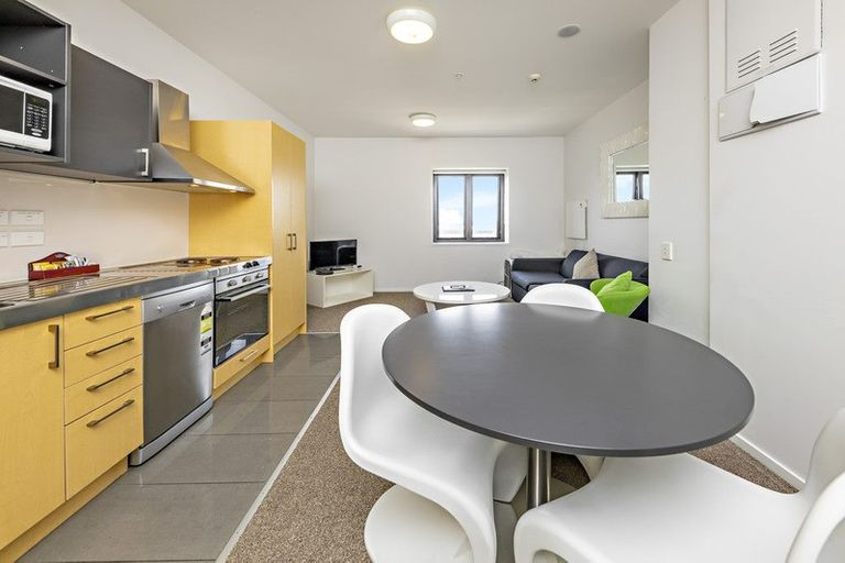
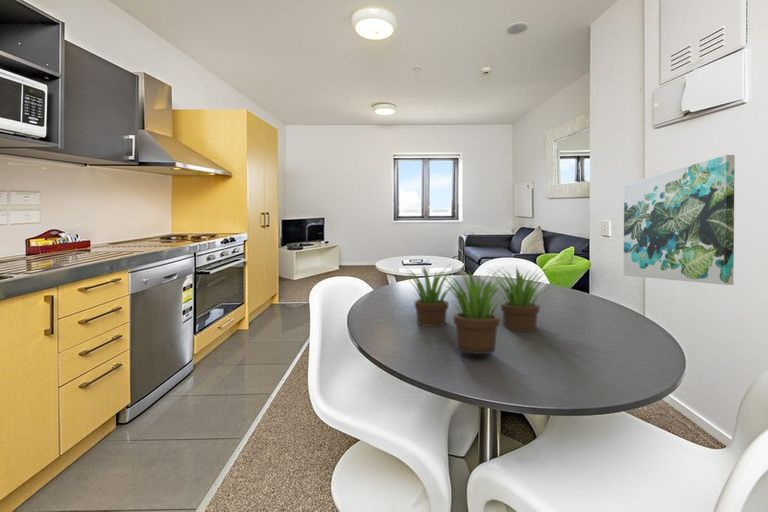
+ wall art [623,154,736,286]
+ plant [402,264,558,355]
